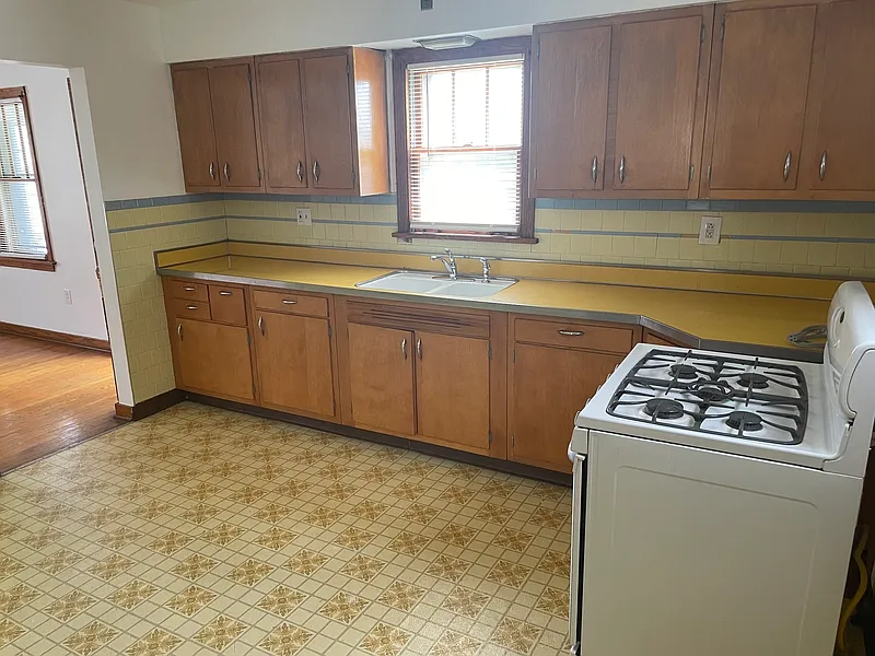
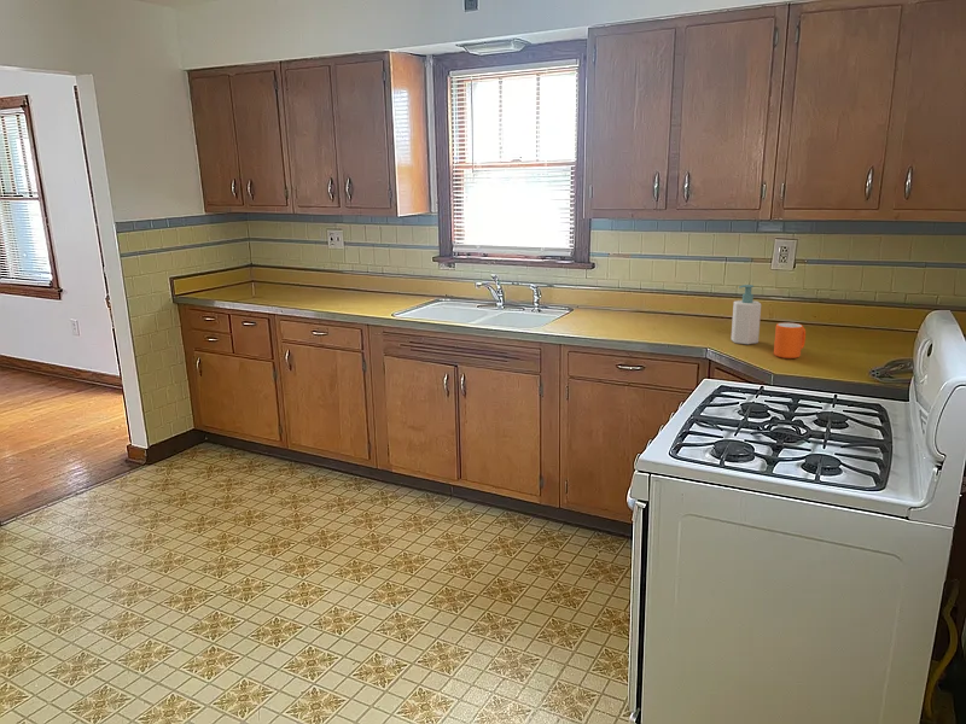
+ soap bottle [729,284,762,345]
+ mug [773,322,807,360]
